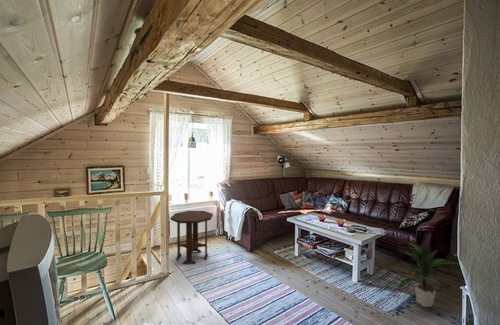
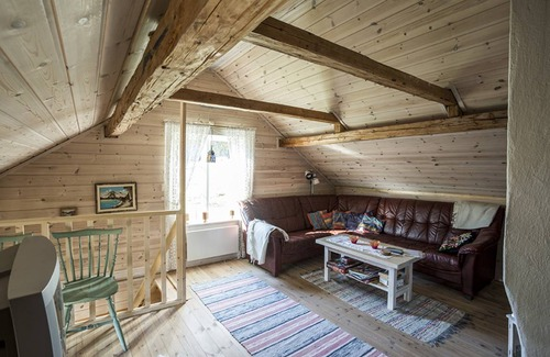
- indoor plant [396,241,459,308]
- side table [170,210,214,265]
